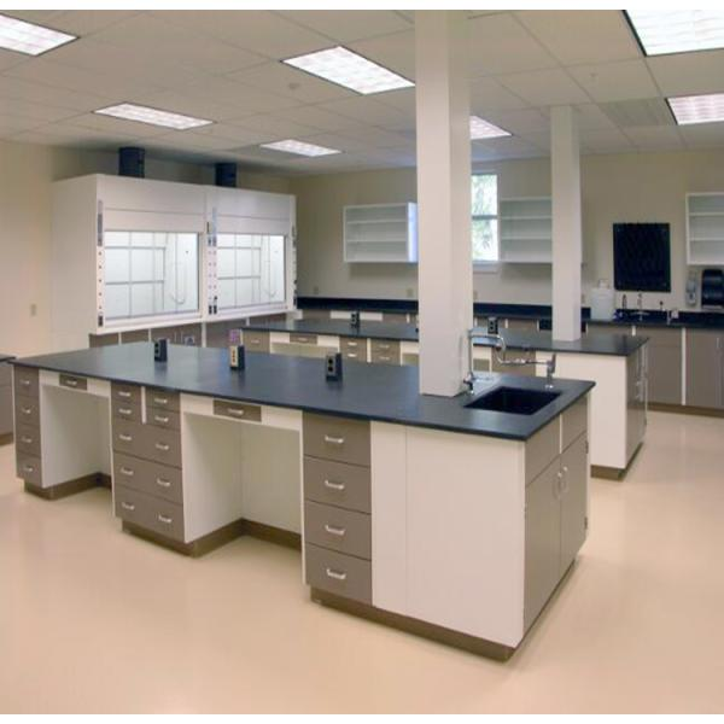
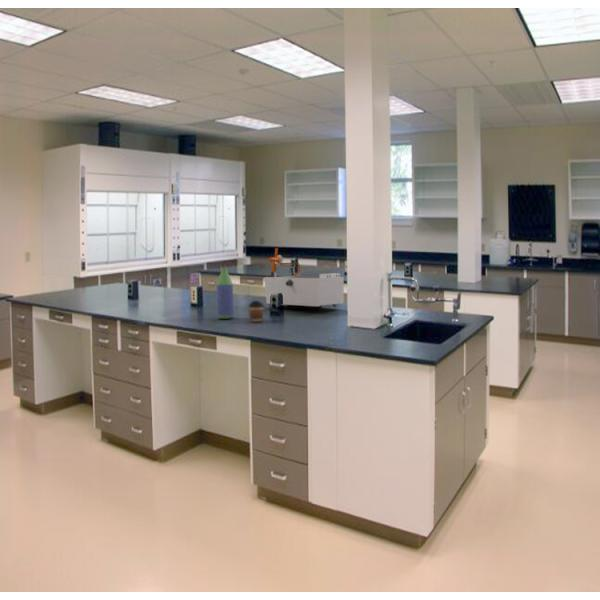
+ bottle [216,267,234,320]
+ laboratory equipment [263,247,345,311]
+ coffee cup [247,300,265,323]
